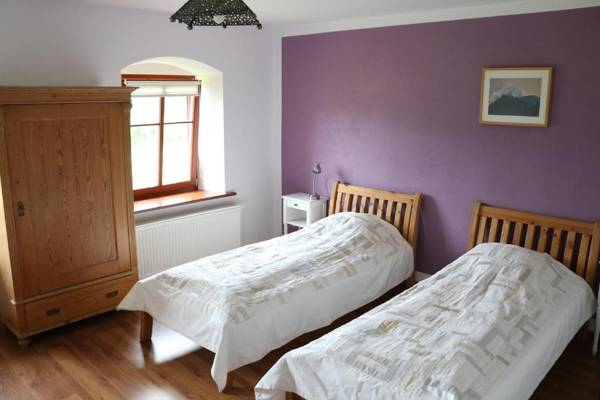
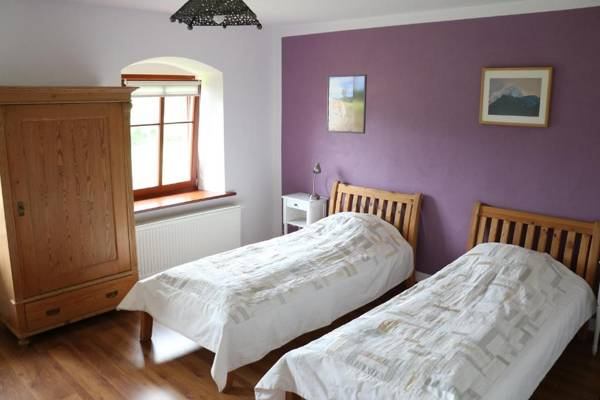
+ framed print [326,73,368,135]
